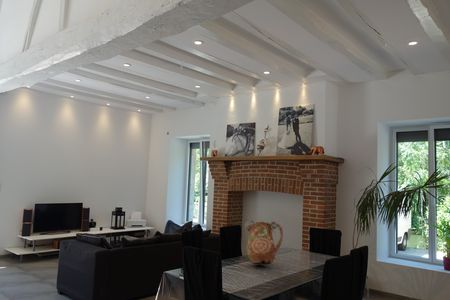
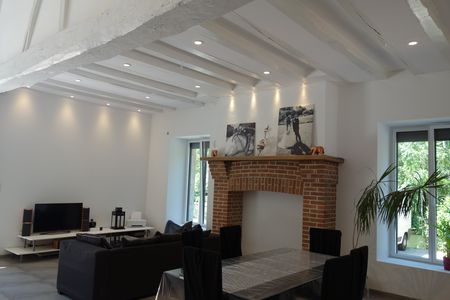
- flower bouquet [243,219,284,266]
